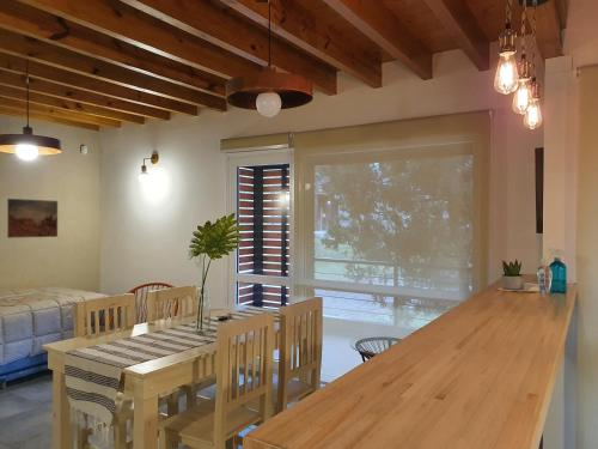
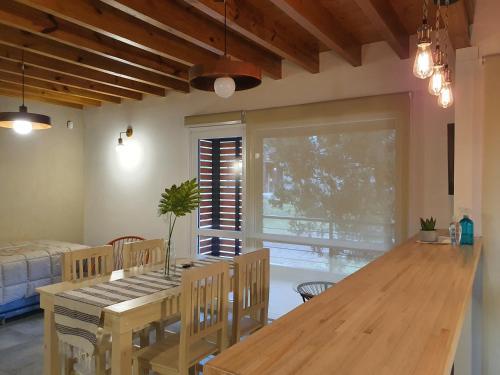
- wall art [6,198,59,239]
